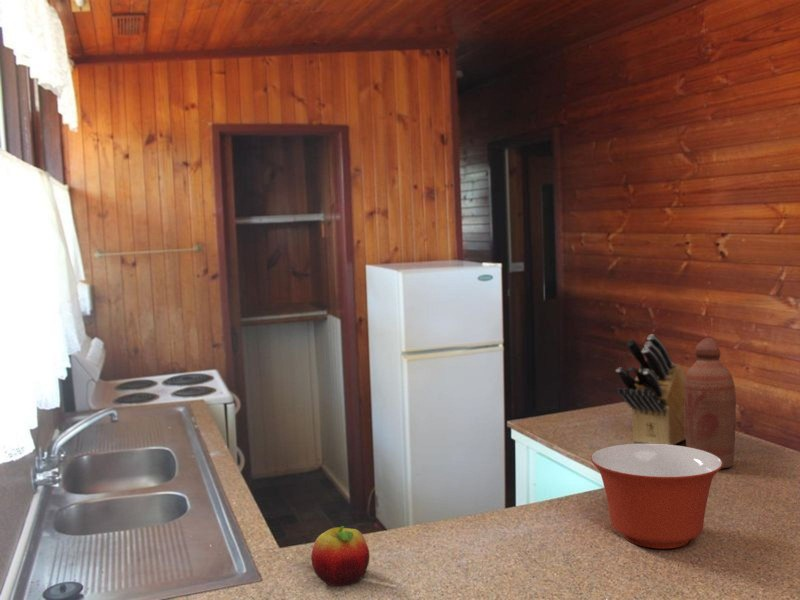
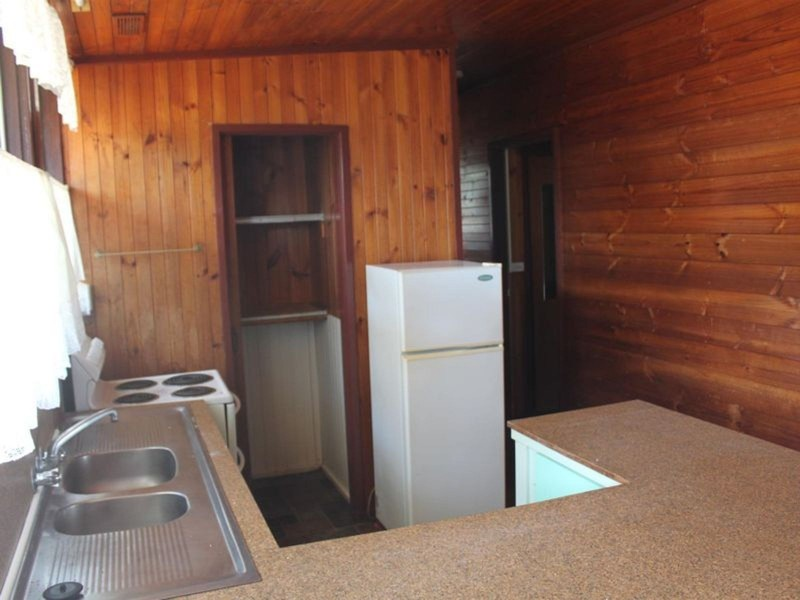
- fruit [310,525,371,587]
- knife block [615,333,686,445]
- bottle [684,337,737,469]
- mixing bowl [590,443,723,550]
